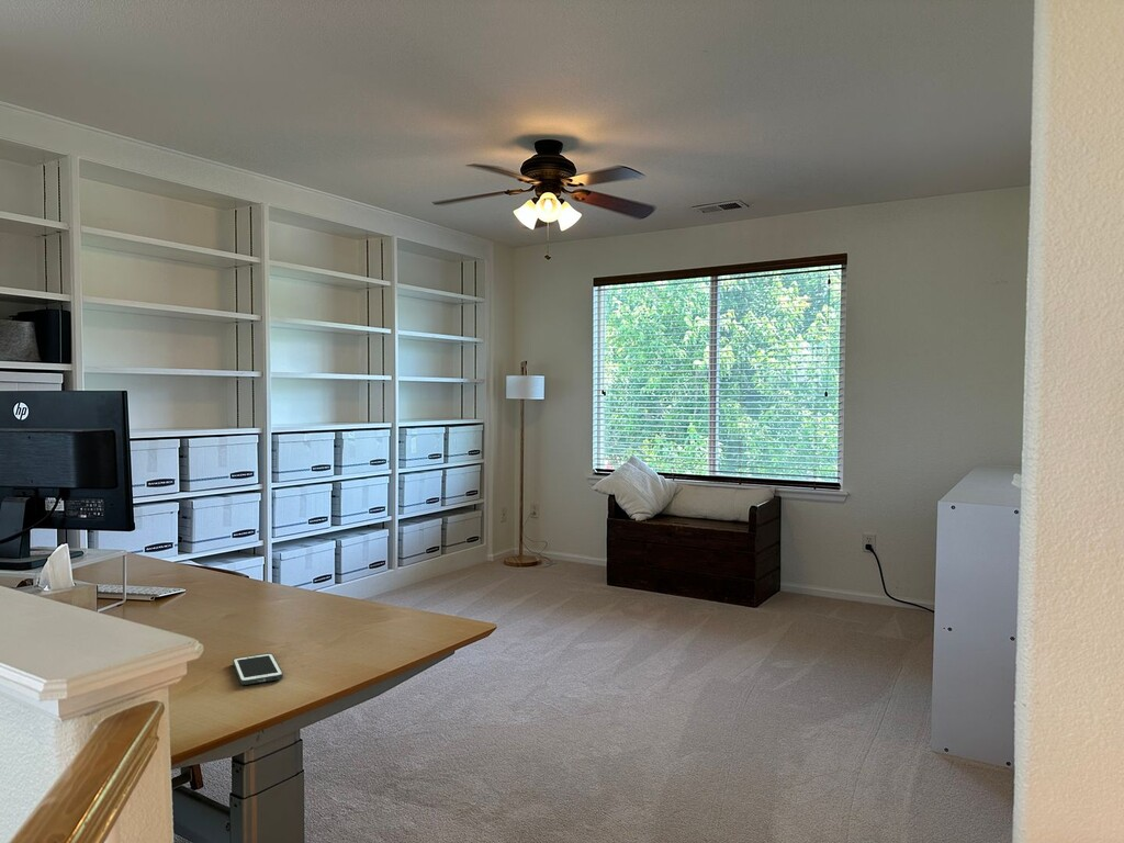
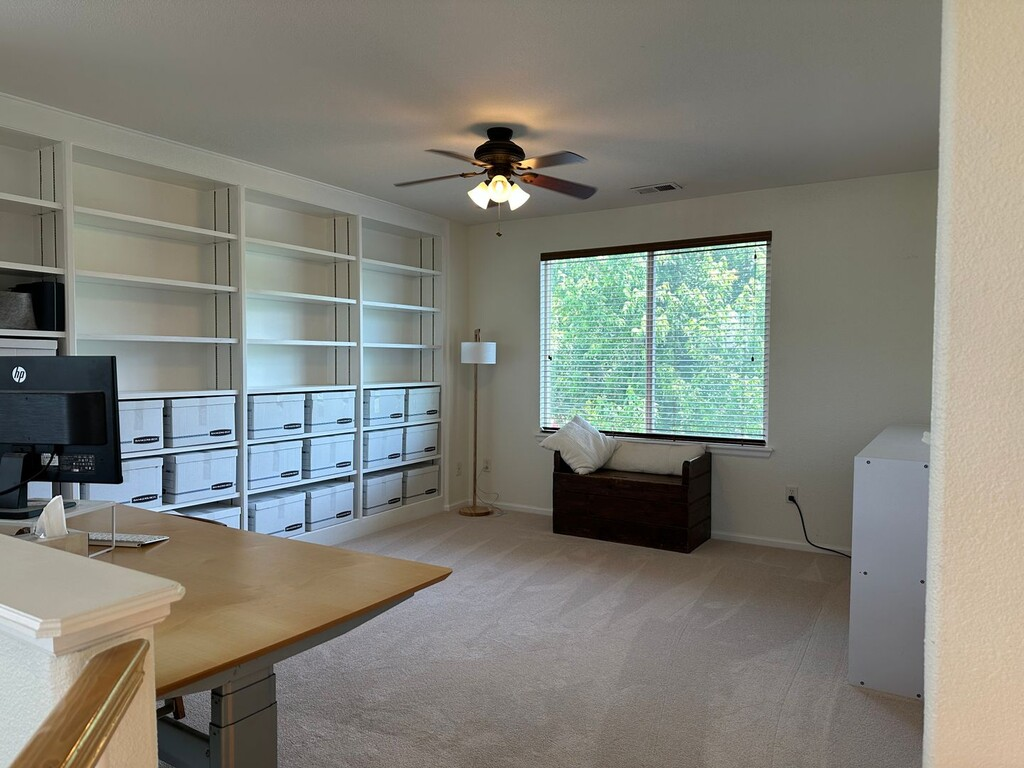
- cell phone [232,652,284,686]
